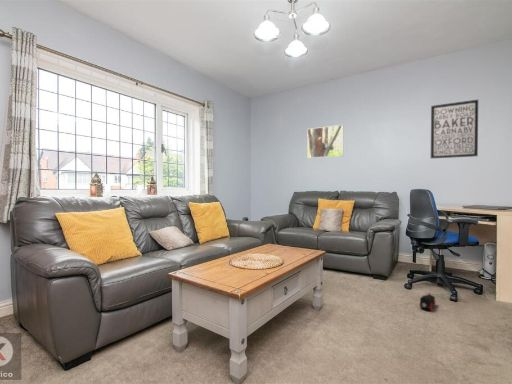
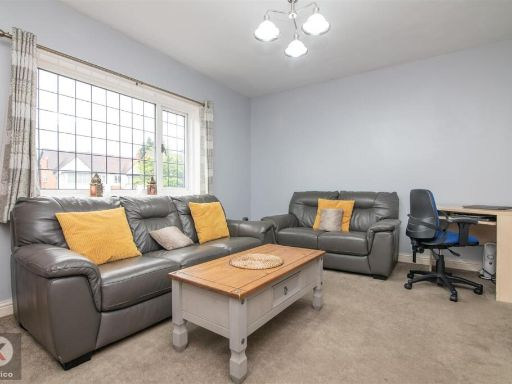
- wall art [430,99,479,160]
- toy train [419,292,437,312]
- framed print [306,124,344,159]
